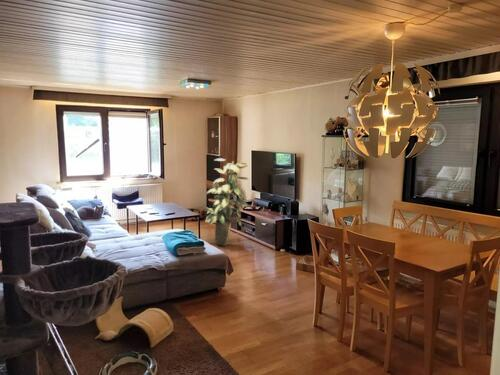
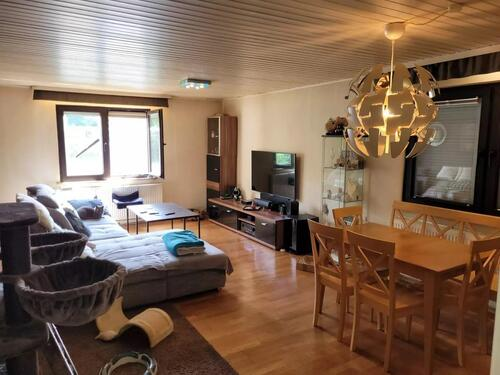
- indoor plant [204,157,250,247]
